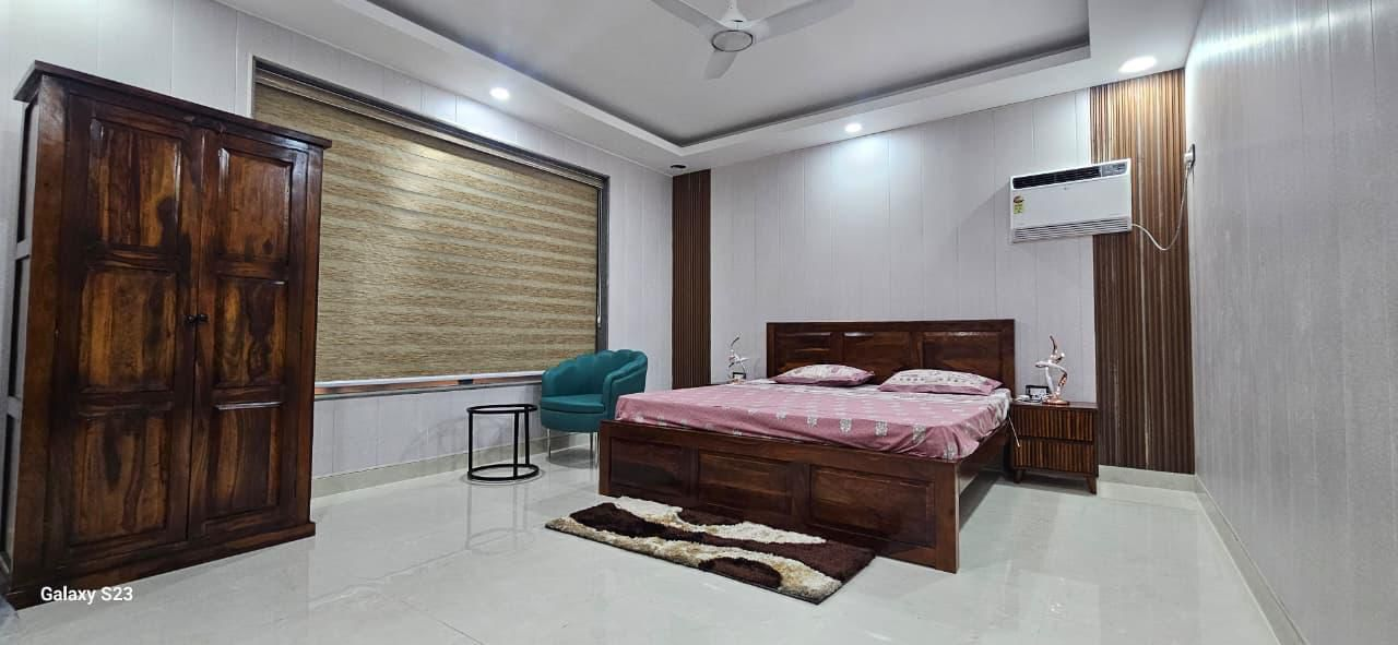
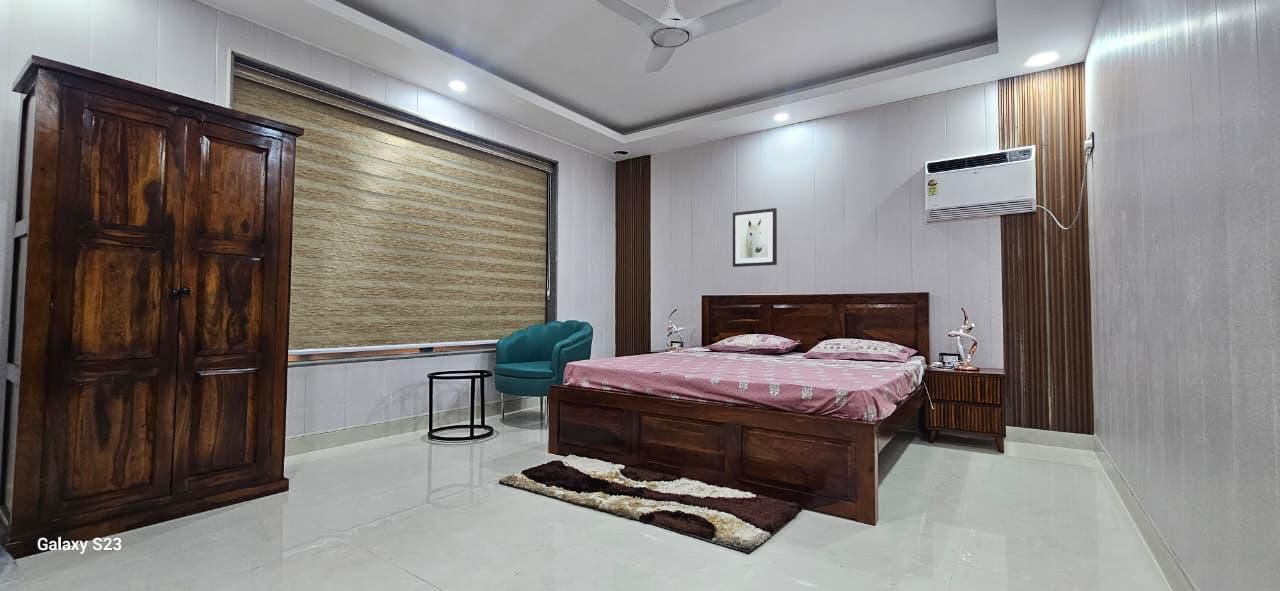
+ wall art [732,207,778,268]
